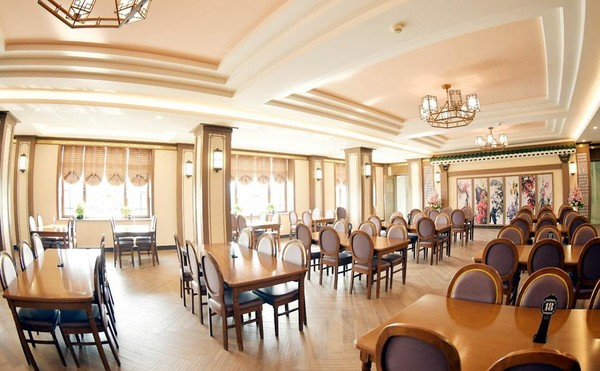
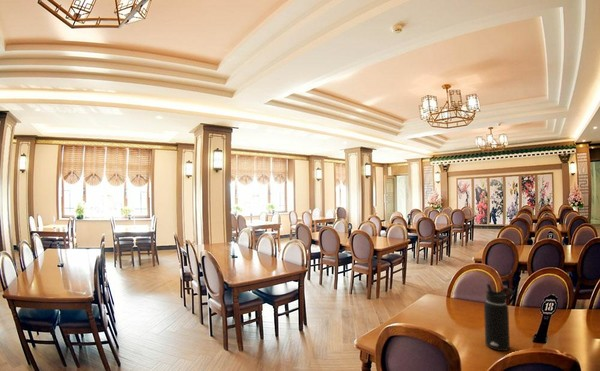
+ water bottle [483,283,516,352]
